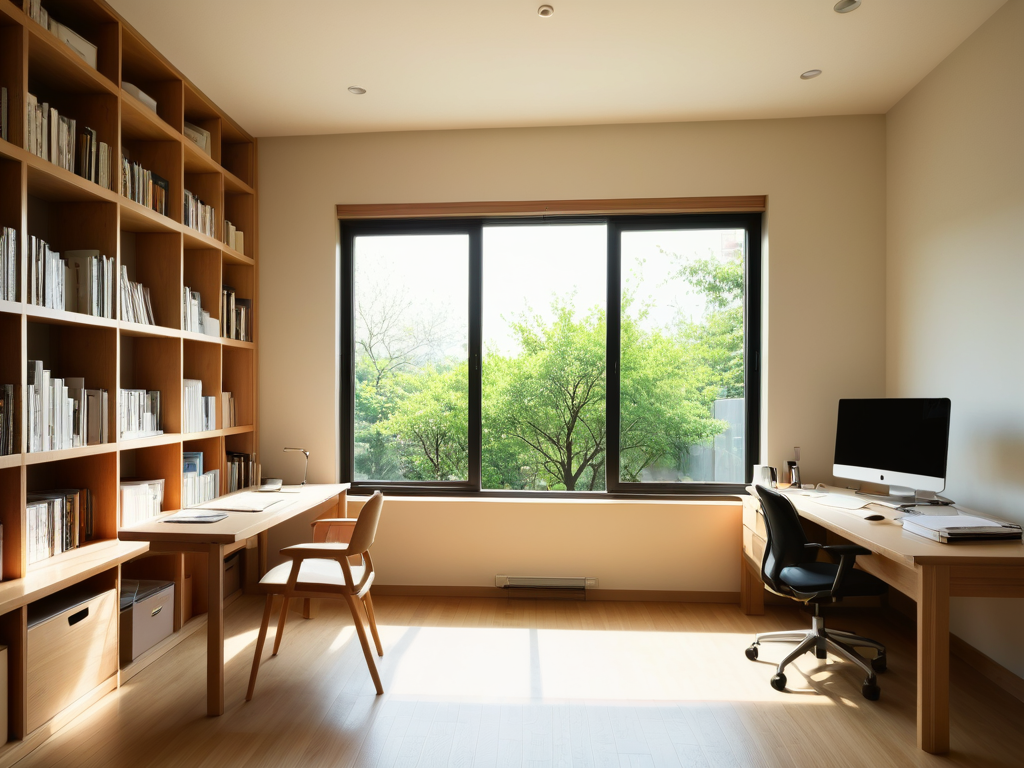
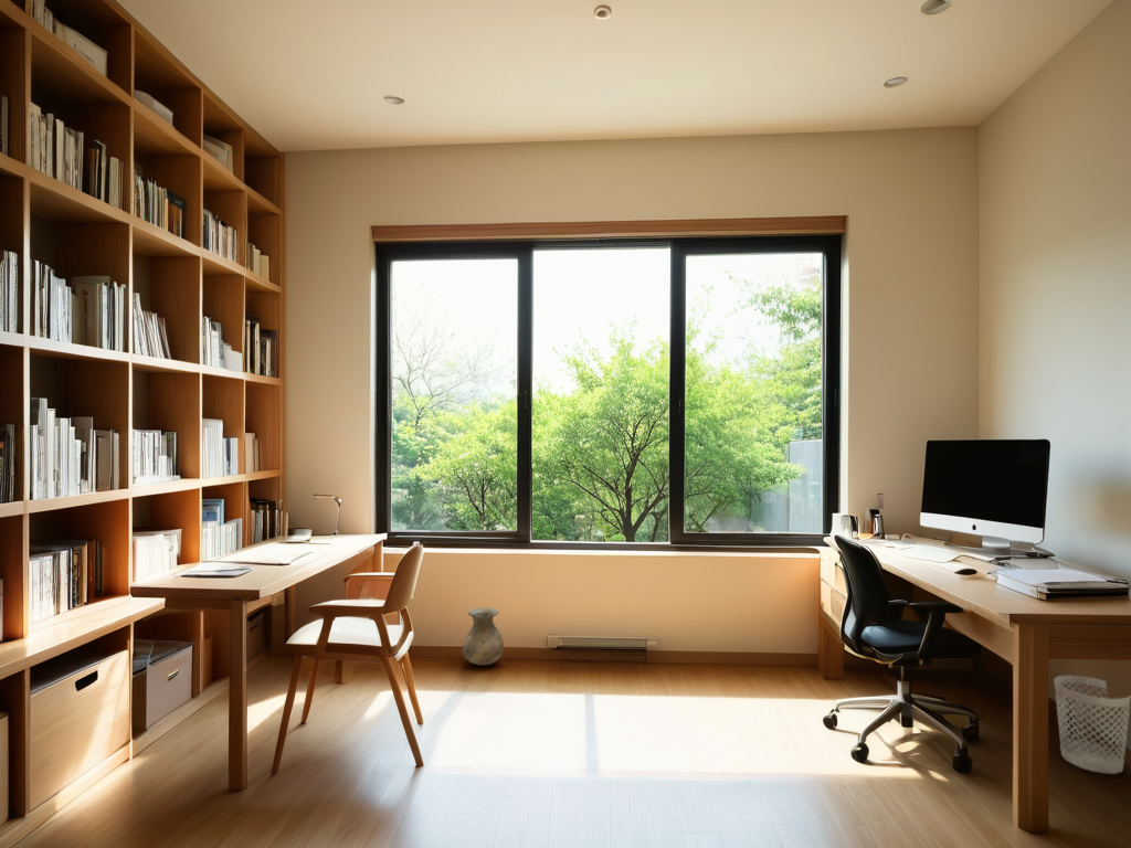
+ wastebasket [1054,675,1131,775]
+ vase [462,606,505,666]
